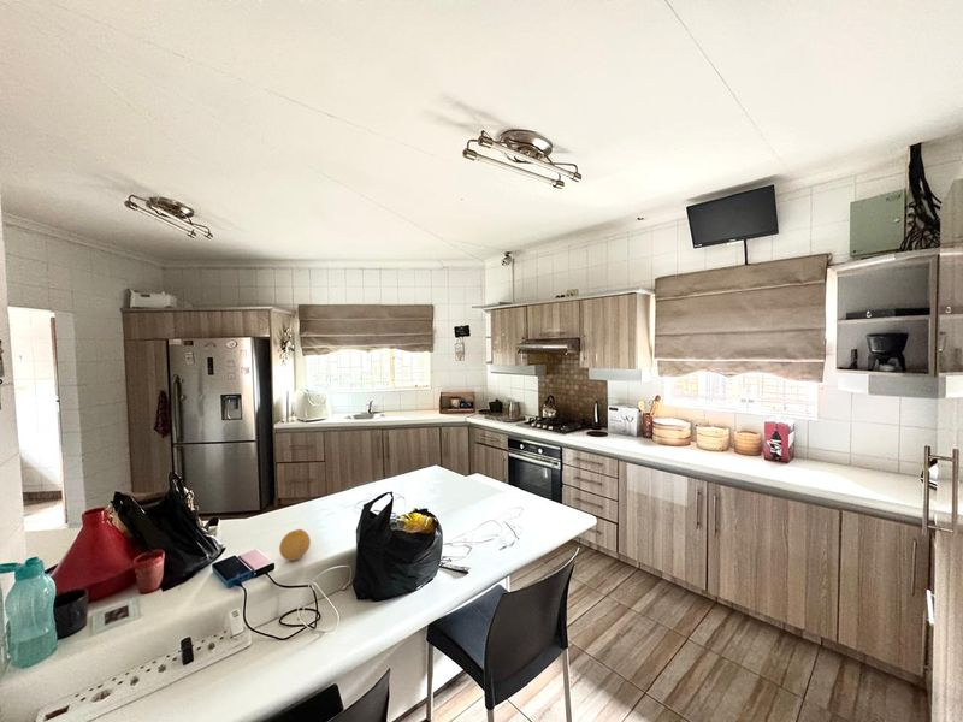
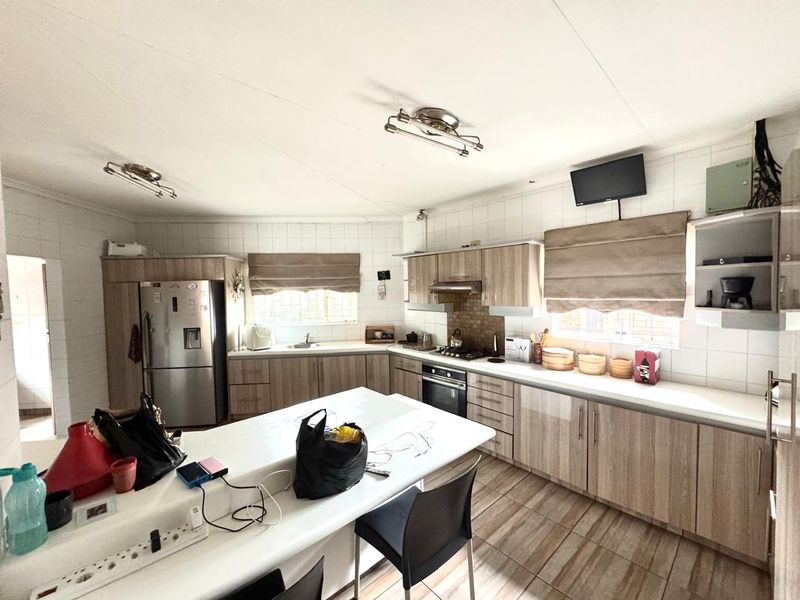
- fruit [278,528,312,562]
